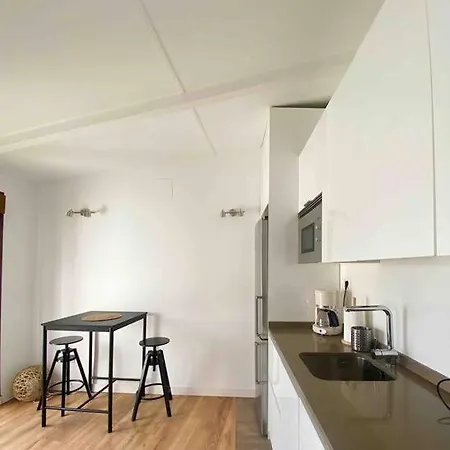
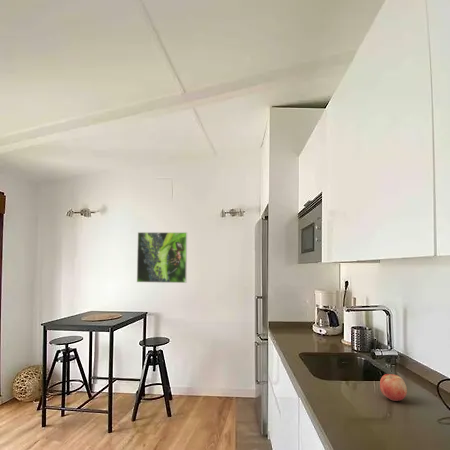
+ fruit [379,373,408,402]
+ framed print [136,231,188,284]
